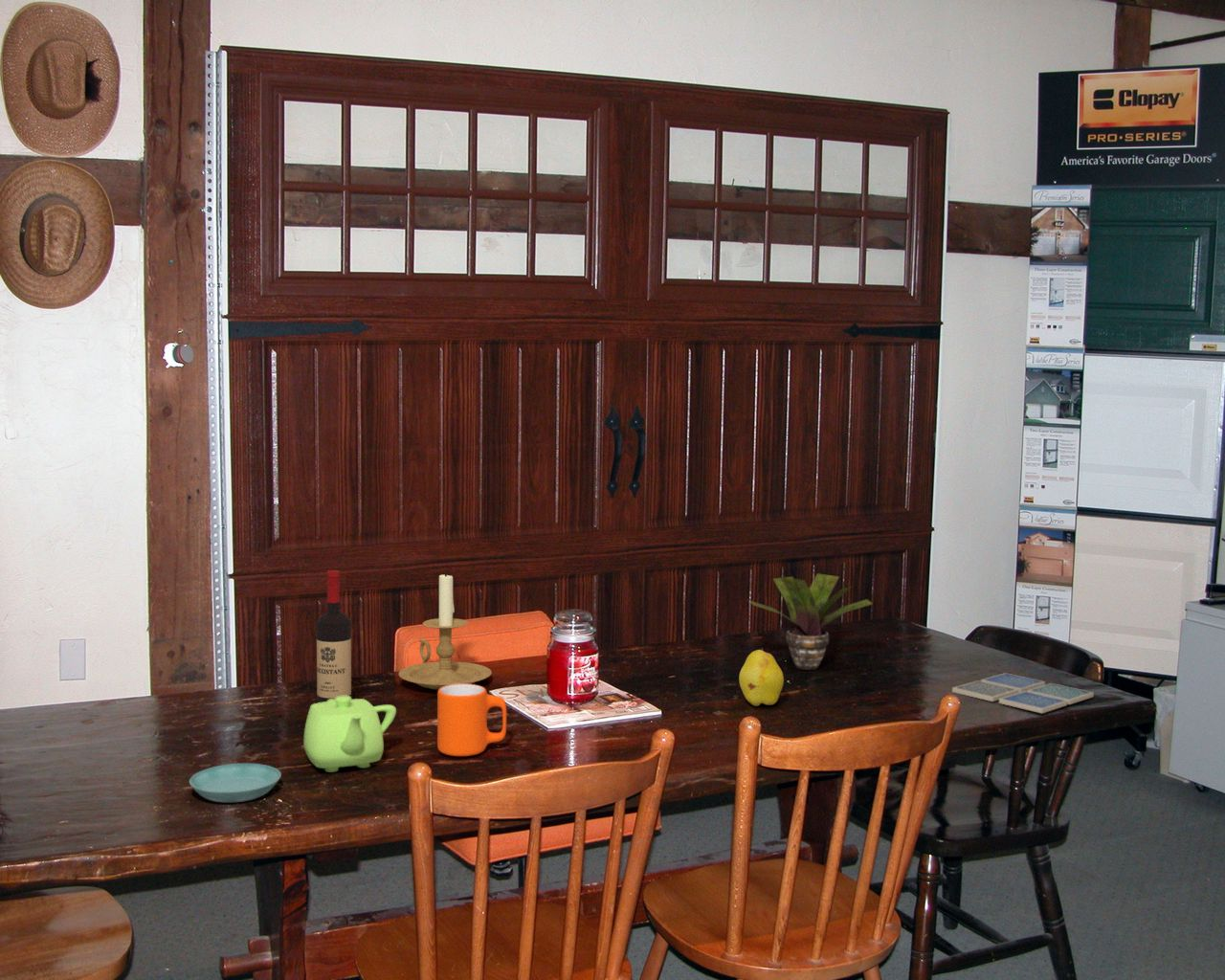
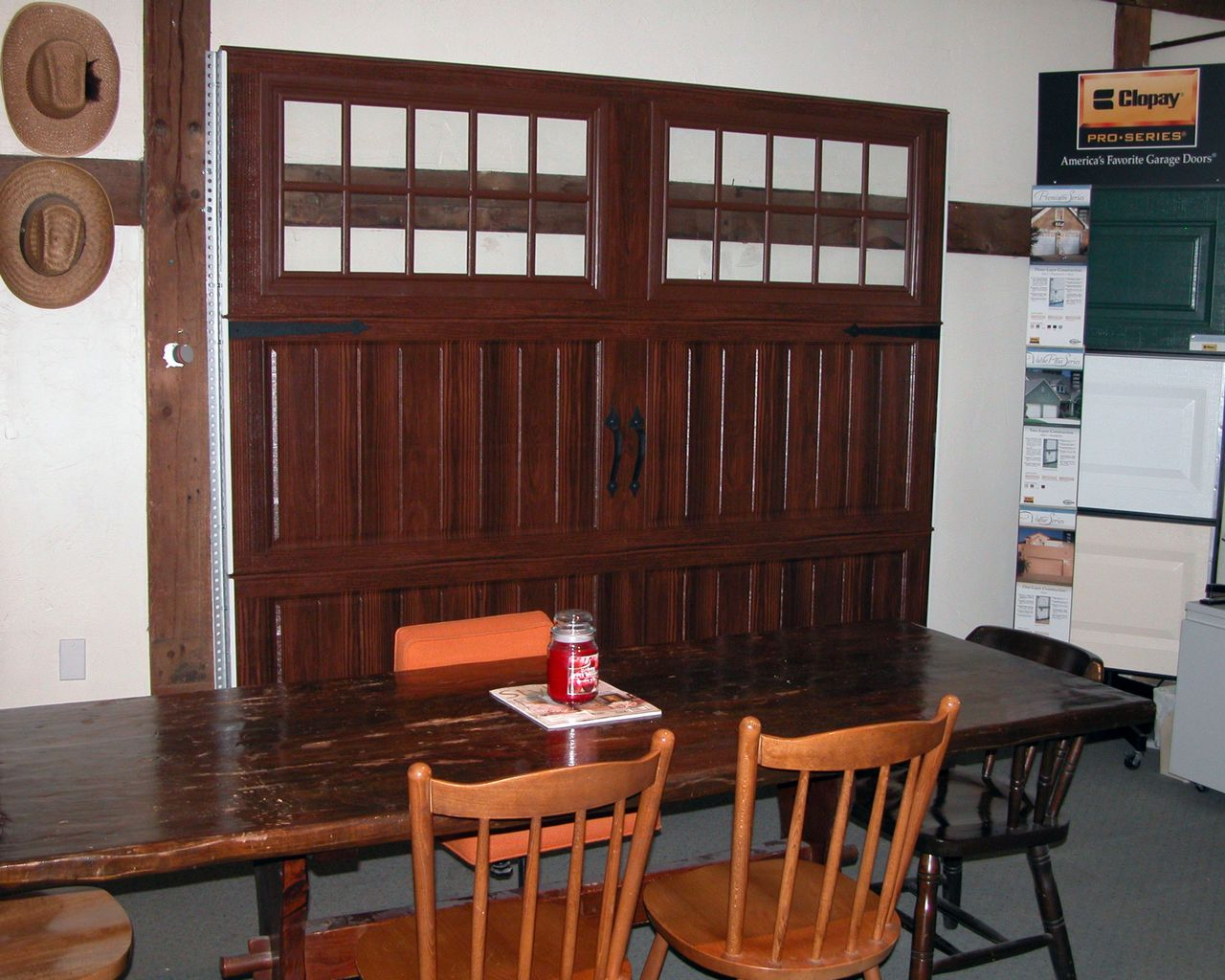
- mug [436,683,507,757]
- teapot [302,696,397,773]
- potted plant [747,572,873,671]
- saucer [189,763,282,803]
- drink coaster [951,672,1095,714]
- candle holder [398,569,493,690]
- fruit [738,647,785,707]
- wine bottle [316,569,352,703]
